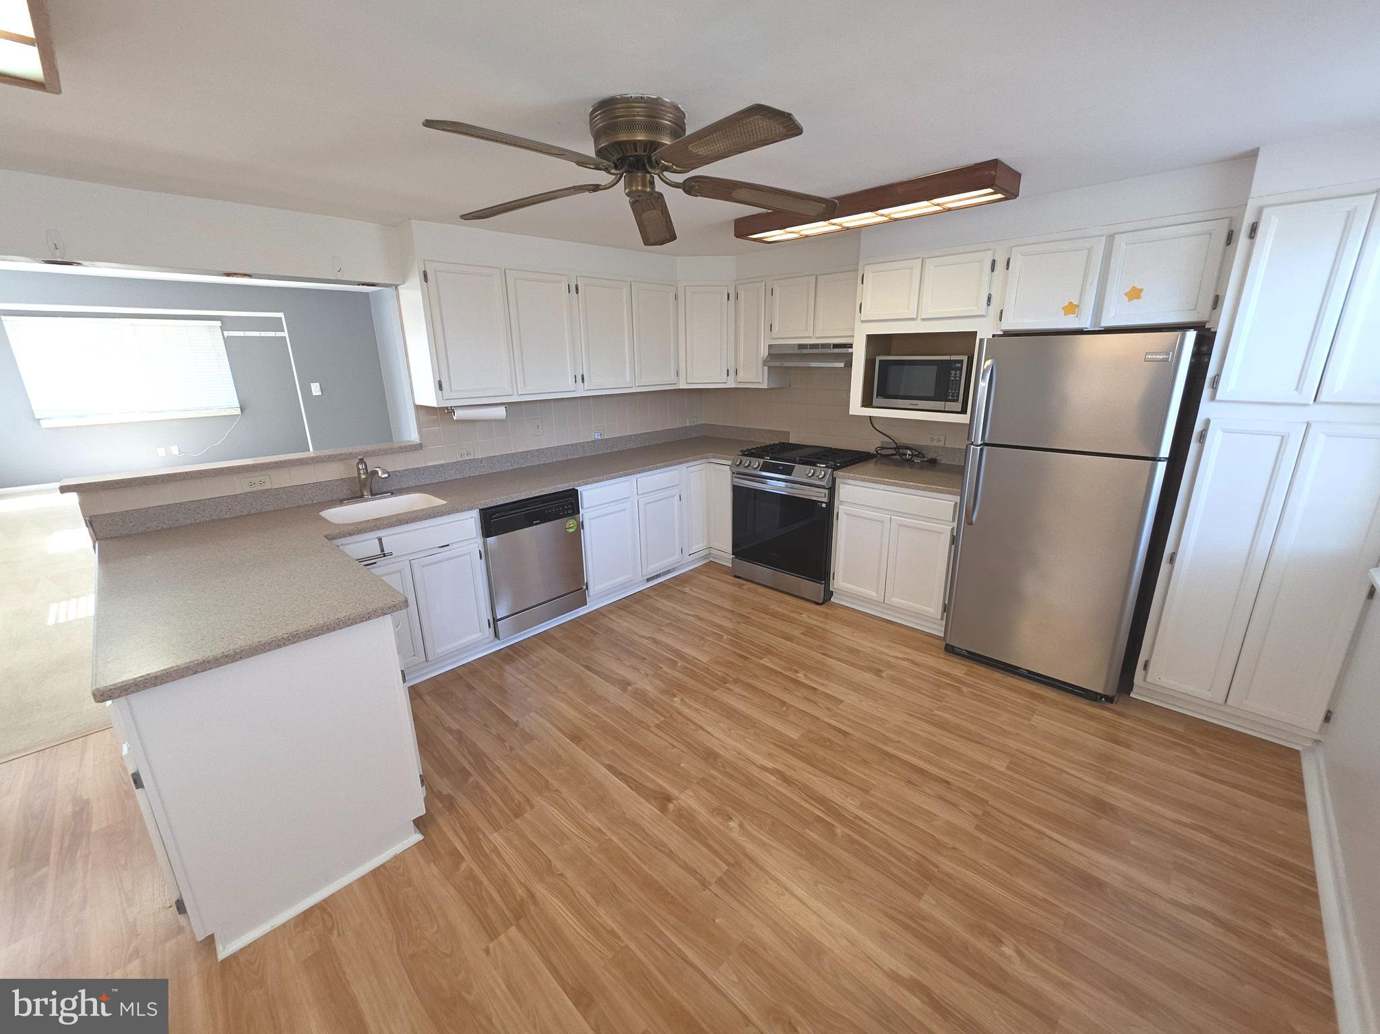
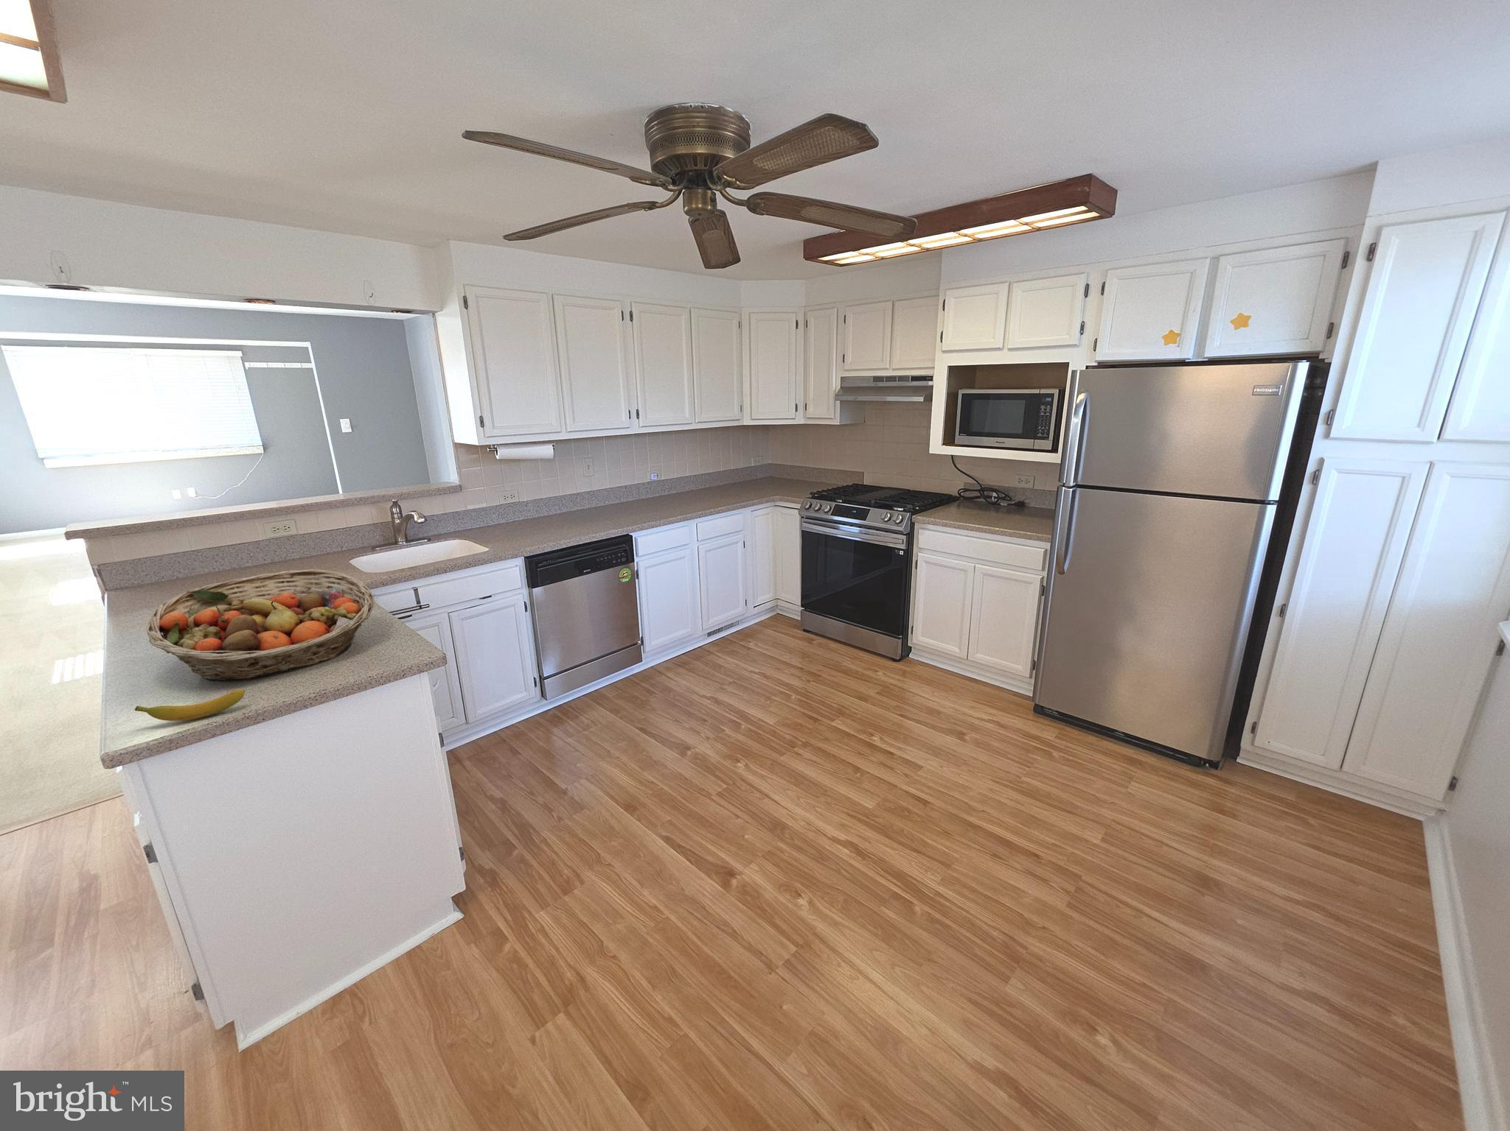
+ banana [134,689,245,721]
+ fruit basket [146,568,376,682]
